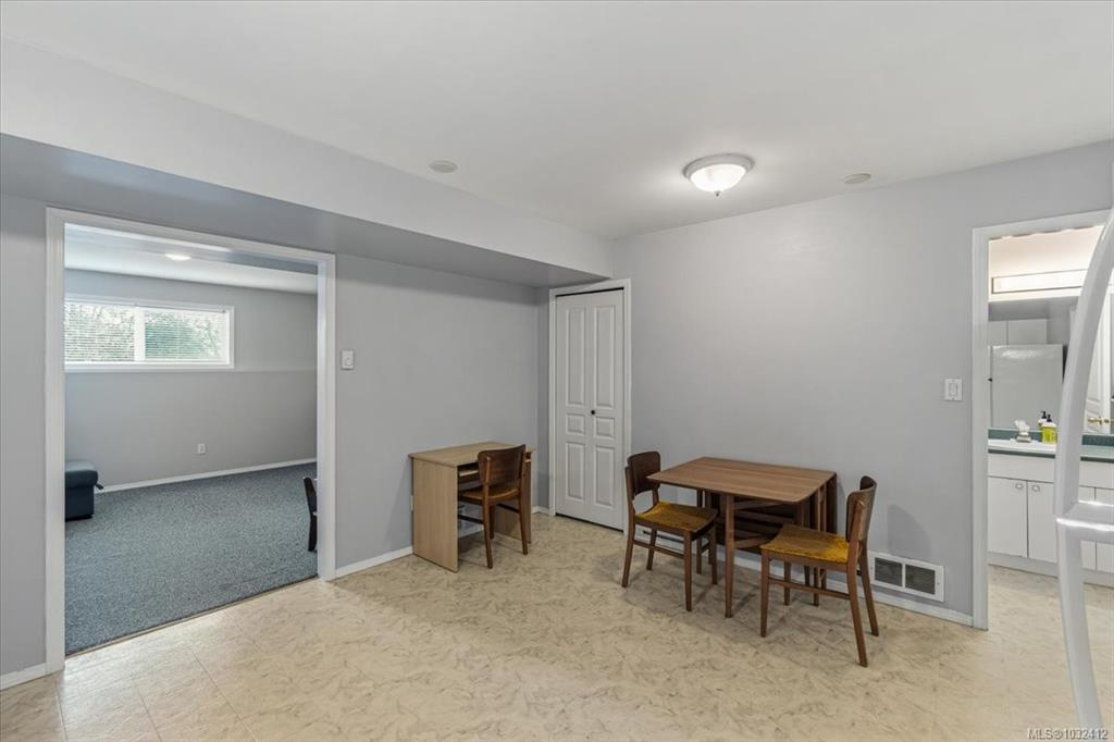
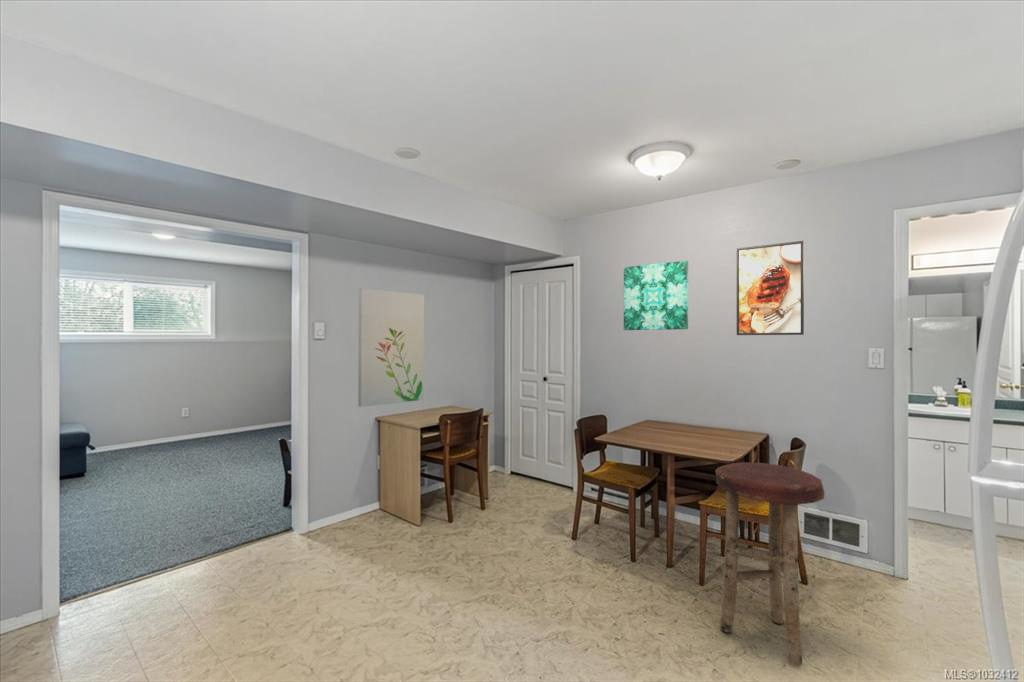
+ stool [714,461,826,667]
+ wall art [623,260,689,331]
+ wall art [357,287,425,408]
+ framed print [736,240,805,336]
